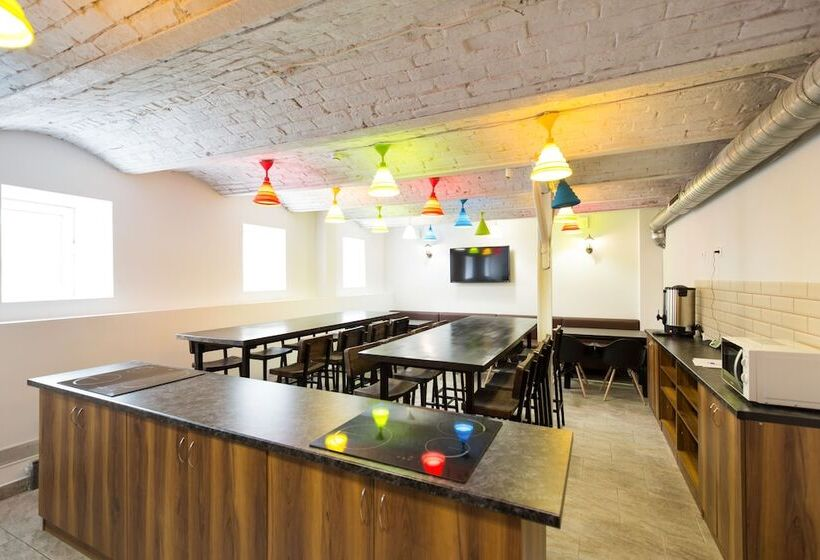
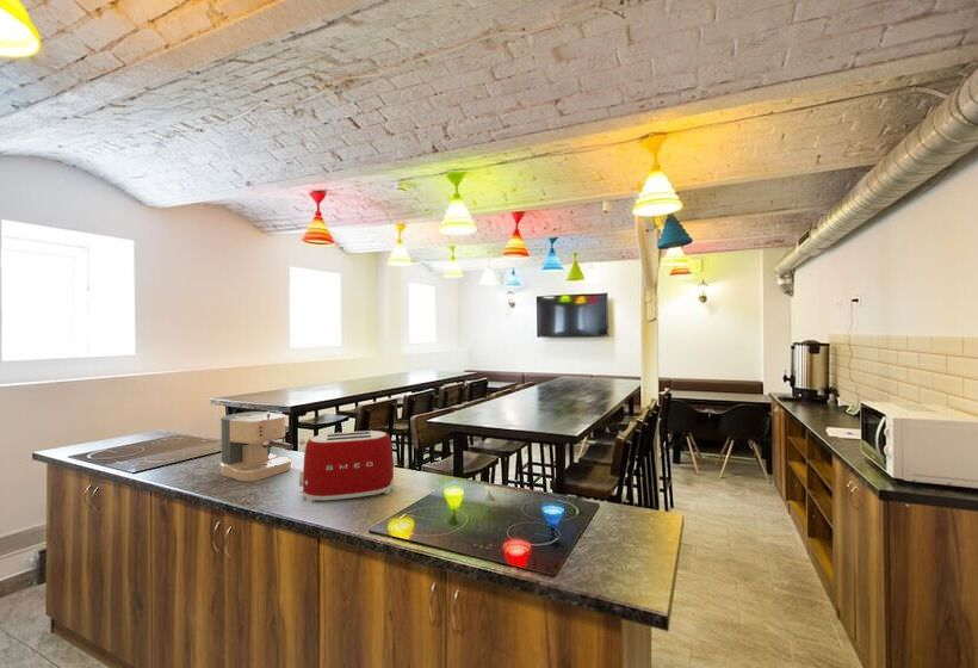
+ toaster [297,429,395,503]
+ coffee maker [218,409,295,482]
